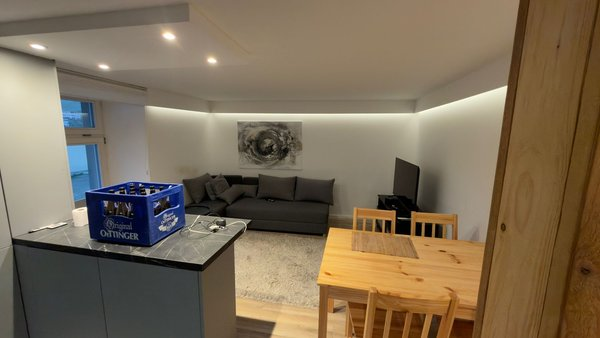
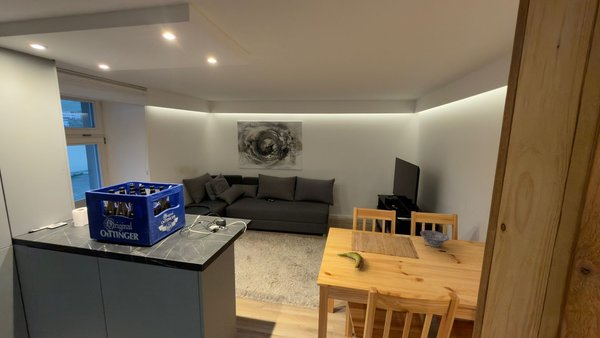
+ banana [336,251,365,269]
+ bowl [419,229,450,248]
